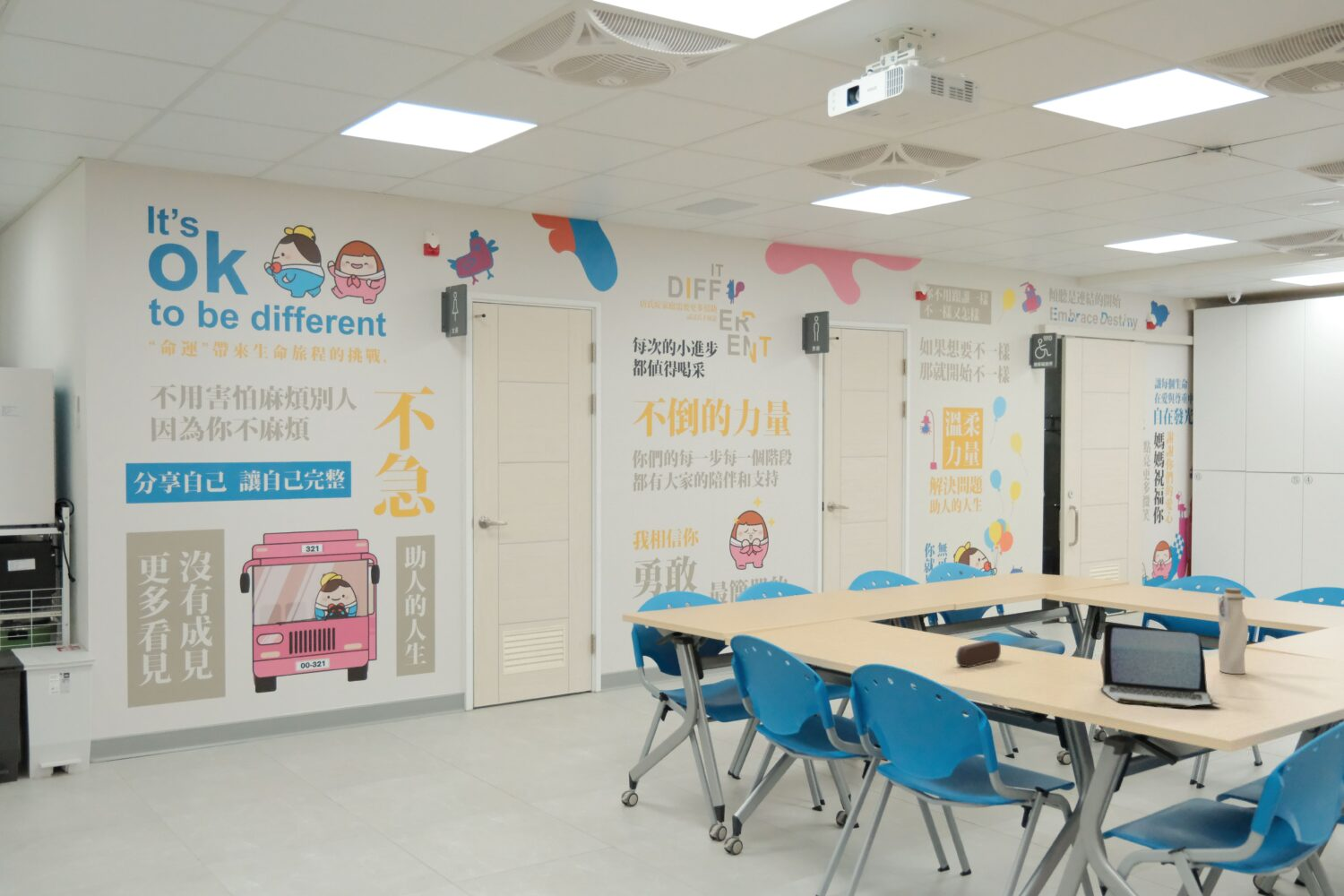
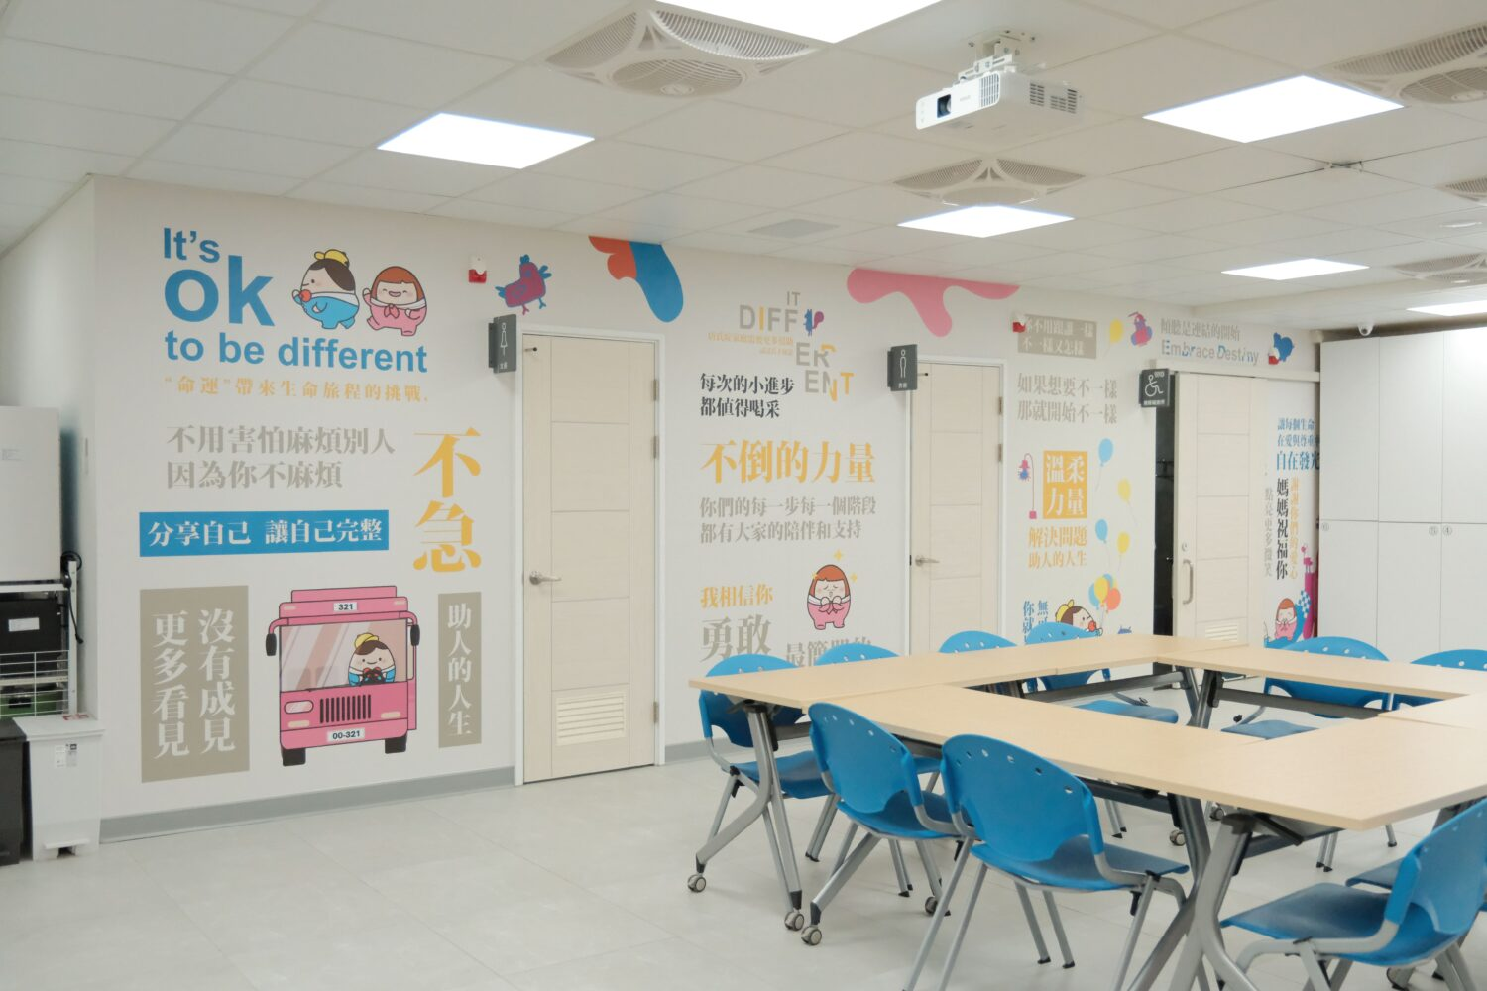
- pencil case [954,639,1002,668]
- laptop [1099,623,1220,710]
- water bottle [1217,587,1249,675]
